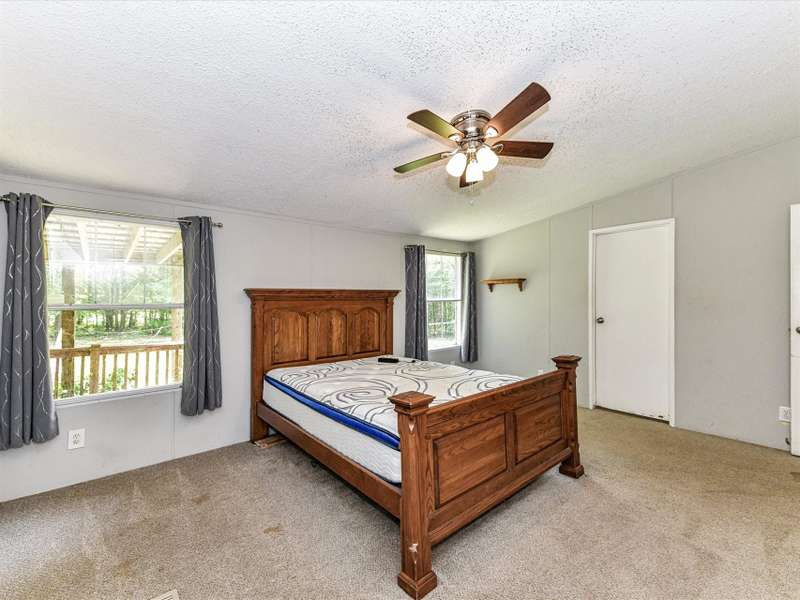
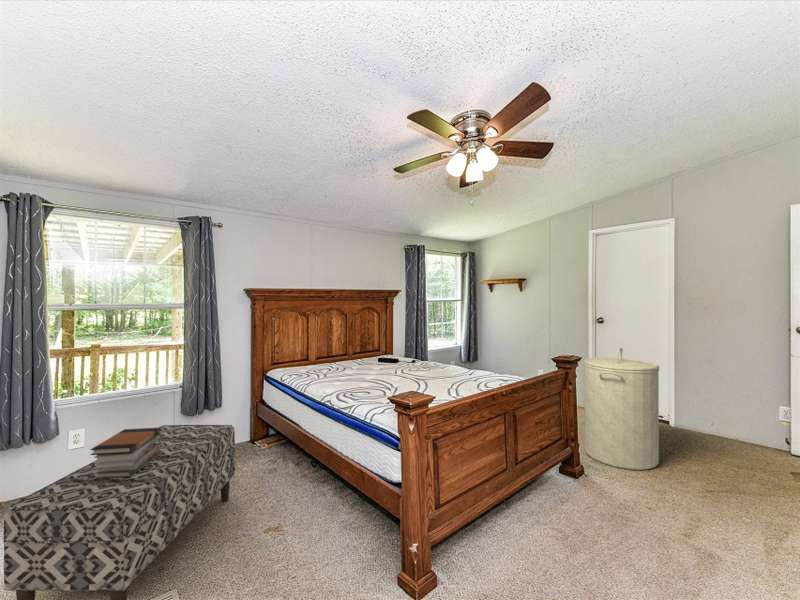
+ bench [2,424,236,600]
+ book stack [89,427,161,478]
+ laundry hamper [583,346,660,471]
